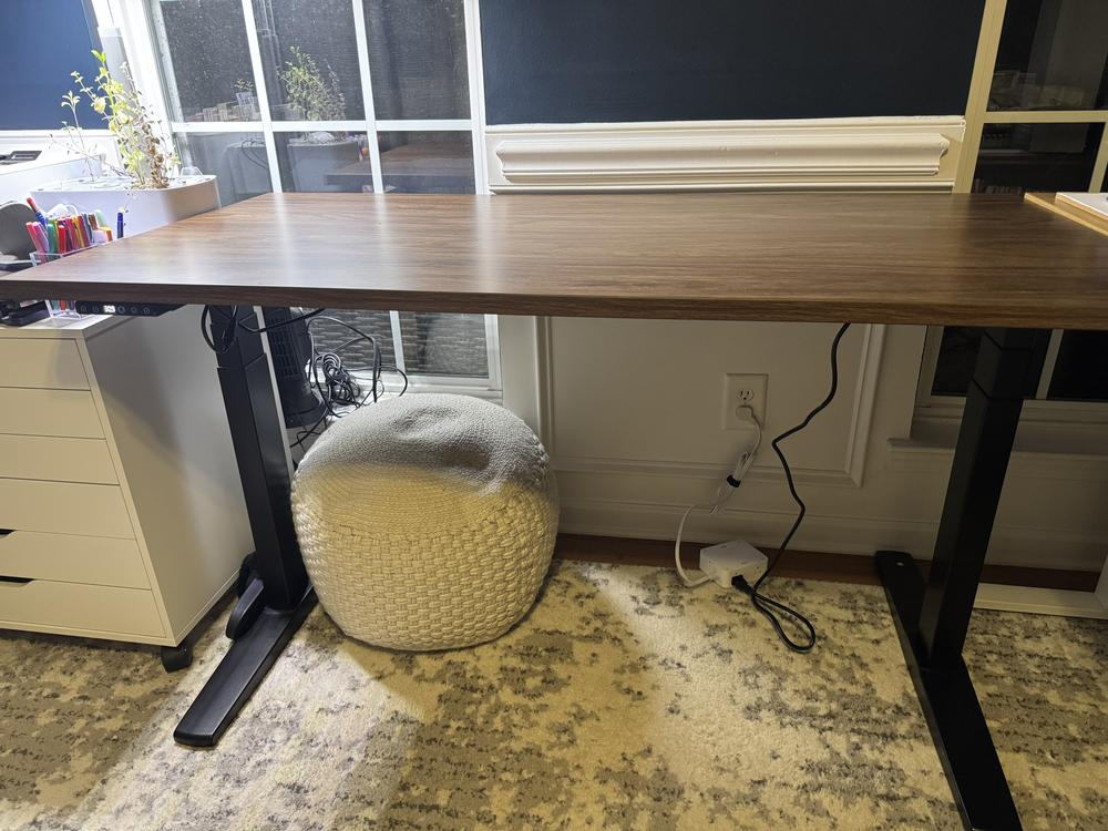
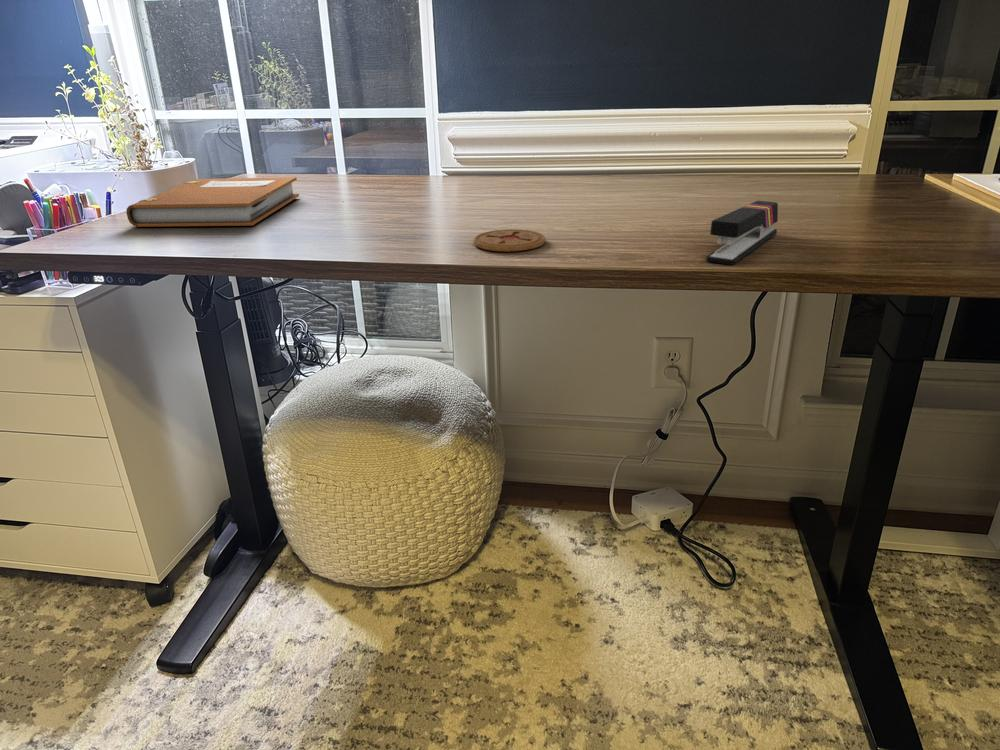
+ stapler [706,200,779,265]
+ coaster [473,228,546,252]
+ notebook [125,176,300,228]
